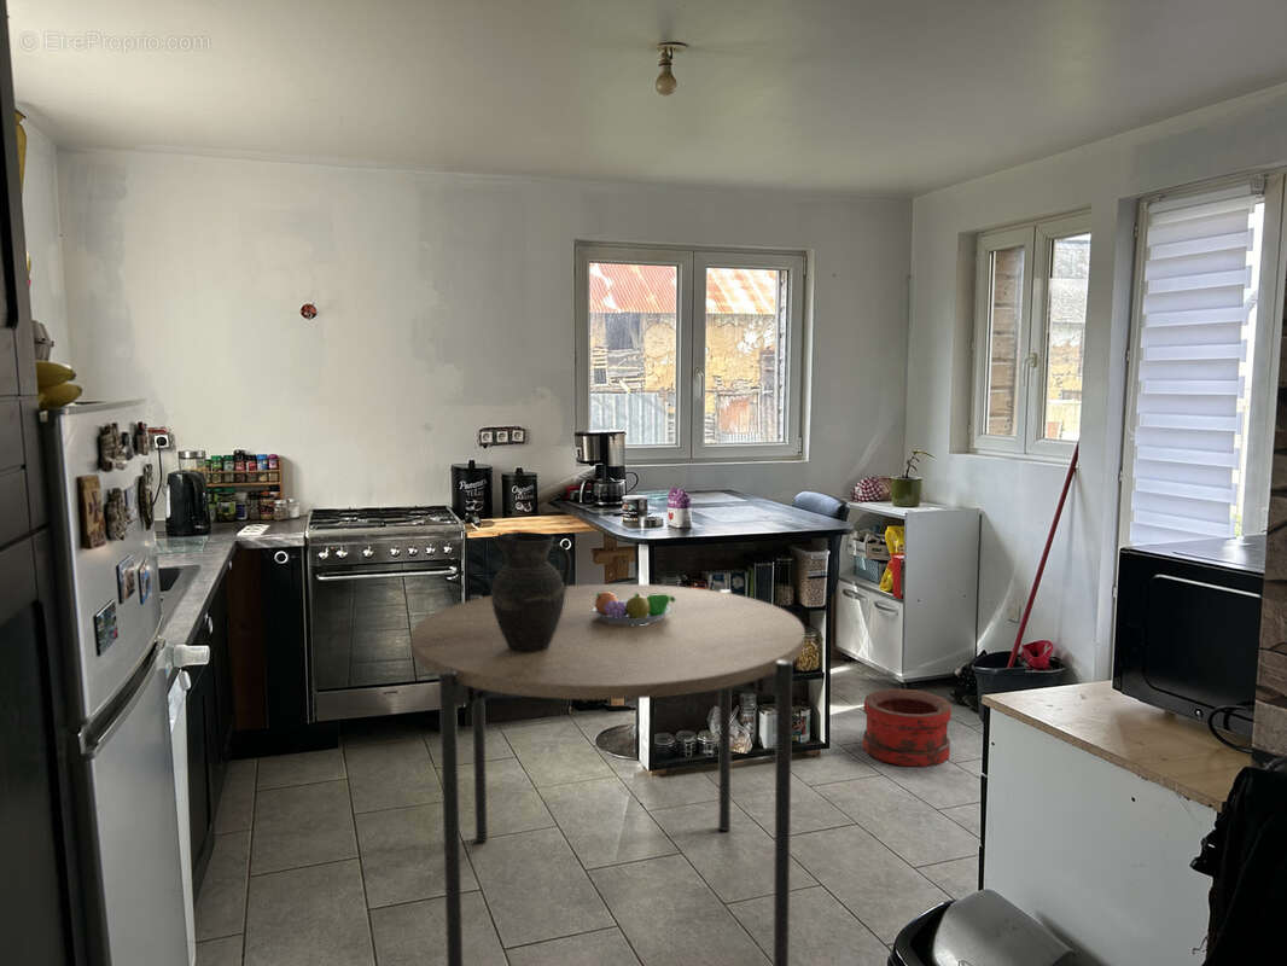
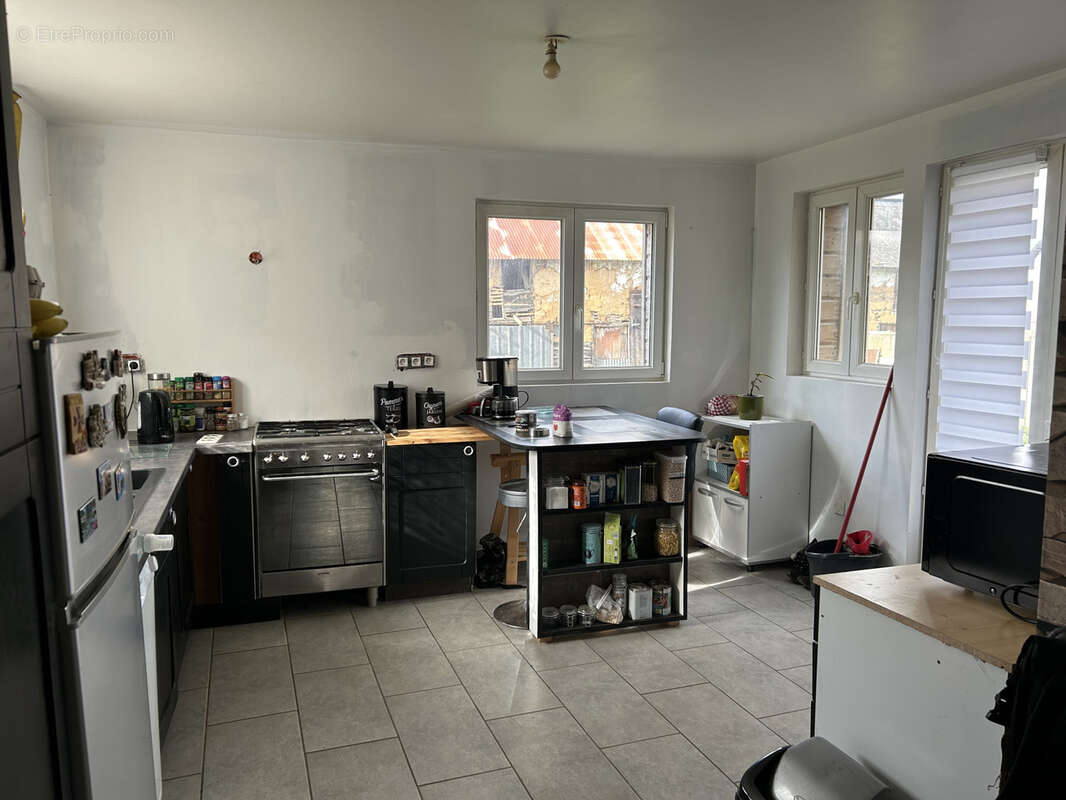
- fruit bowl [593,592,675,624]
- pitcher [490,531,572,653]
- bucket [862,688,953,768]
- dining table [409,583,806,966]
